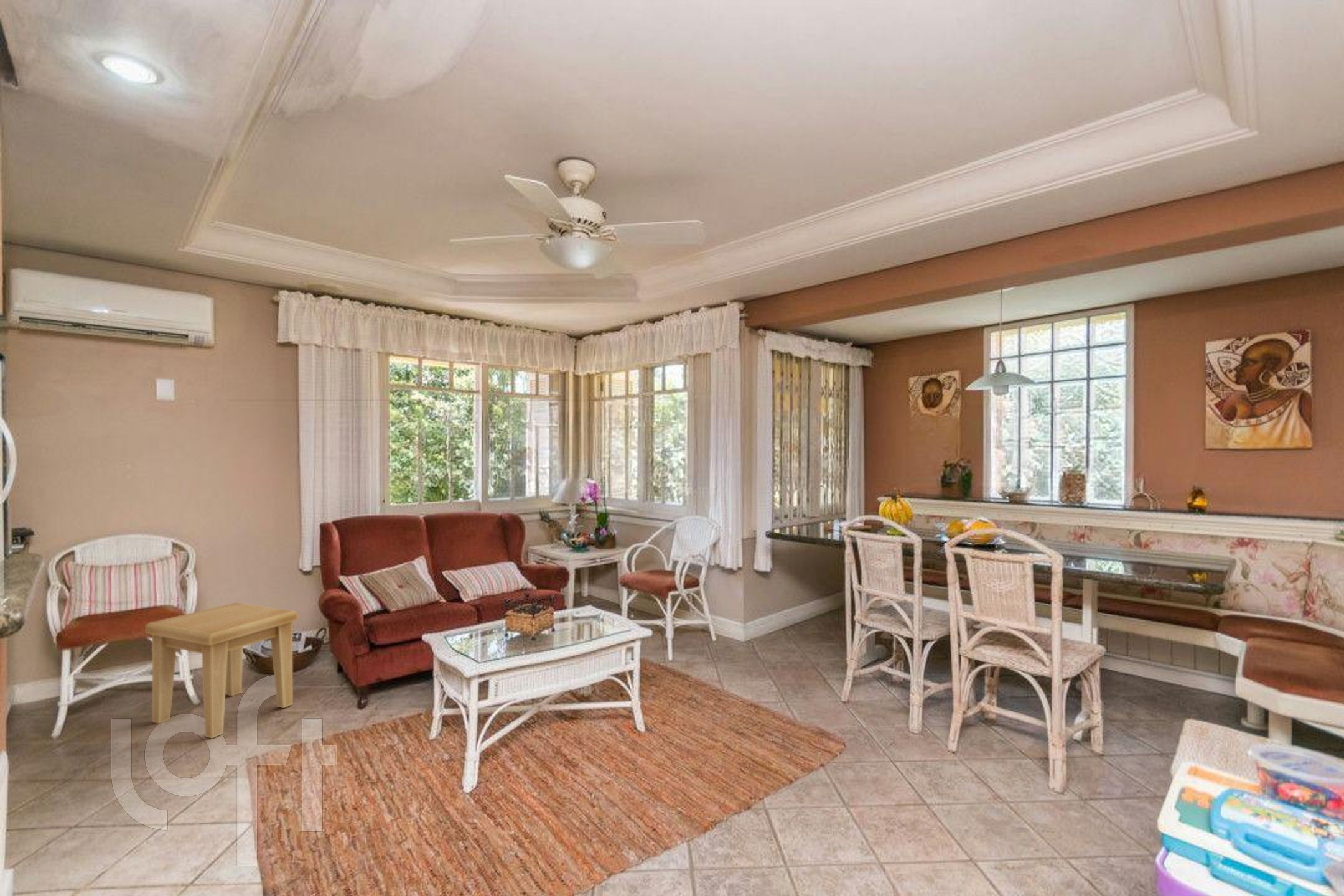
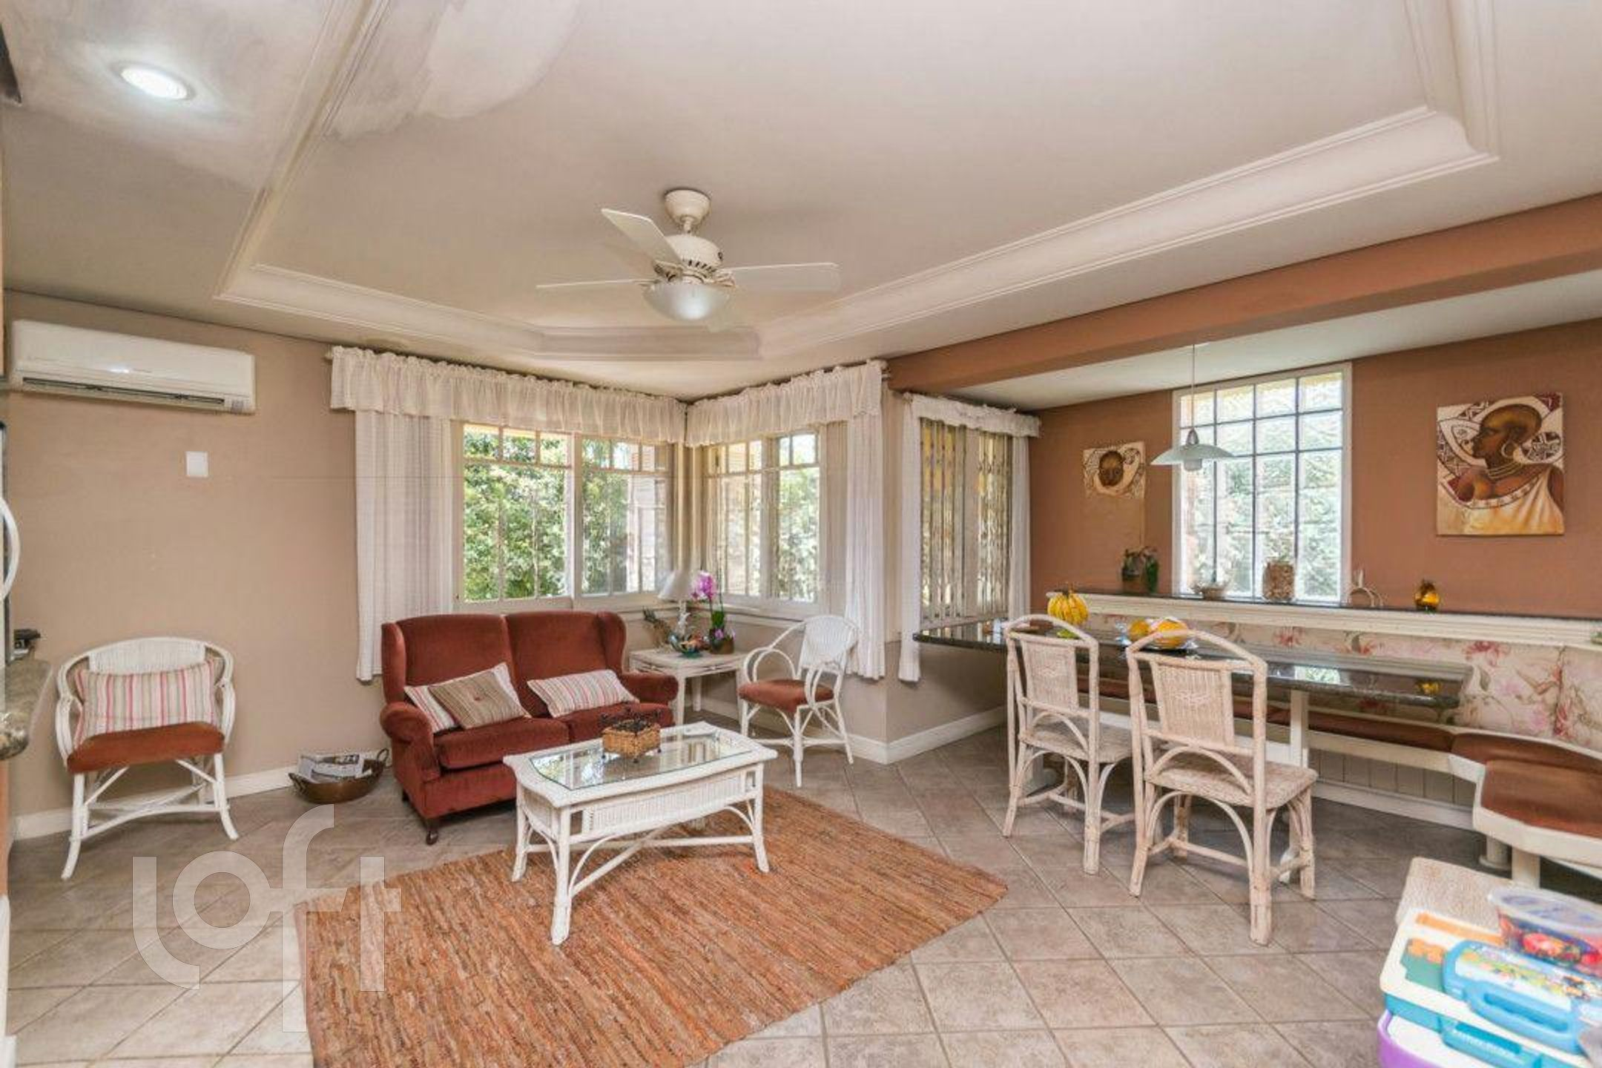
- side table [144,602,299,739]
